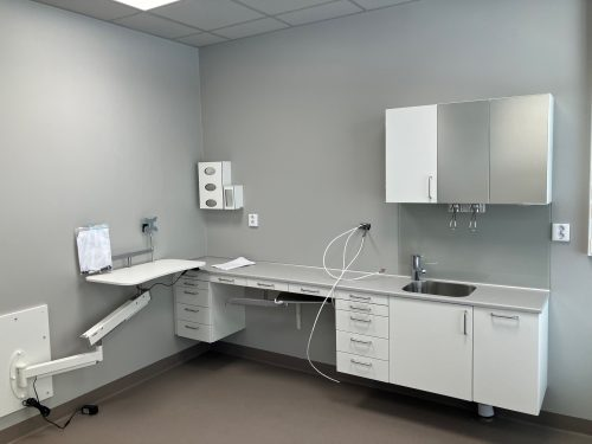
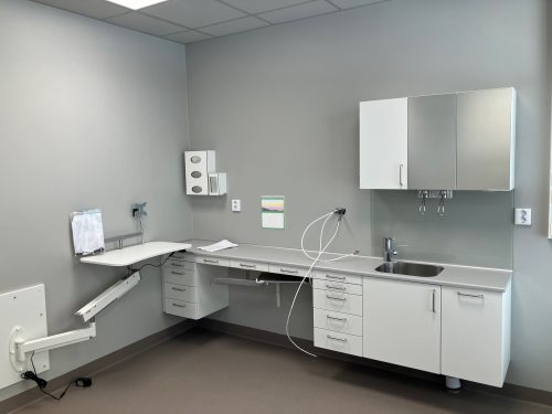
+ calendar [259,194,286,231]
